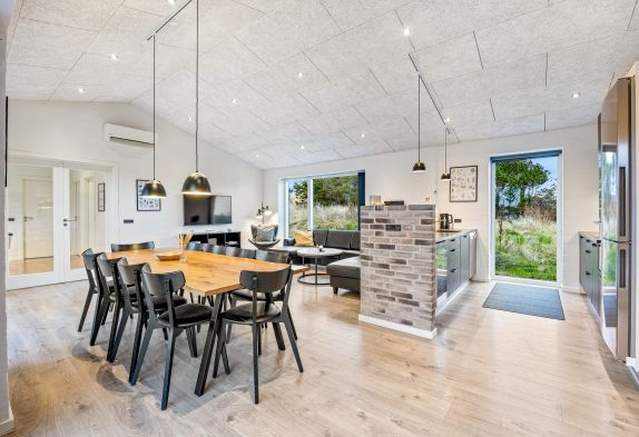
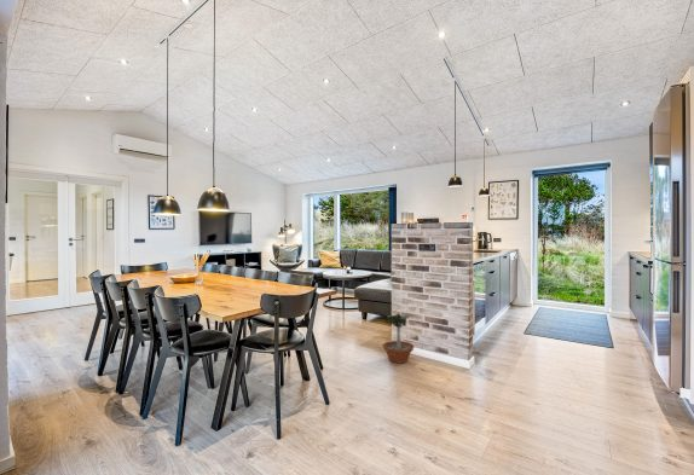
+ potted tree [382,309,415,364]
